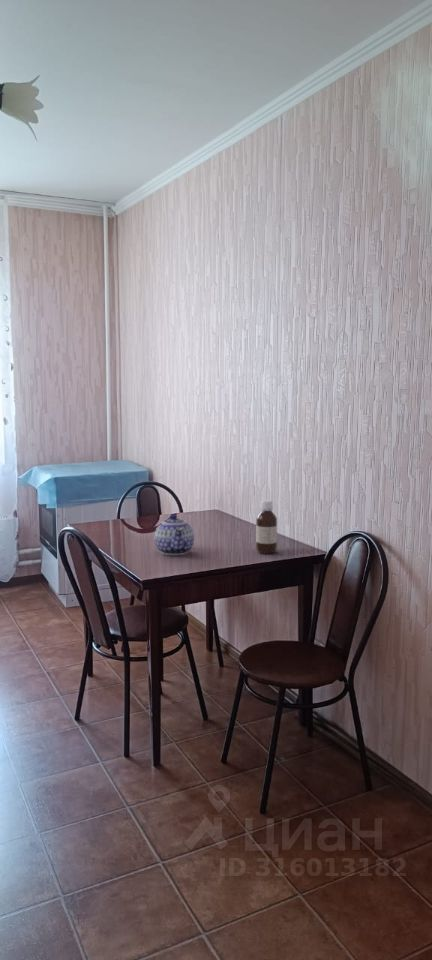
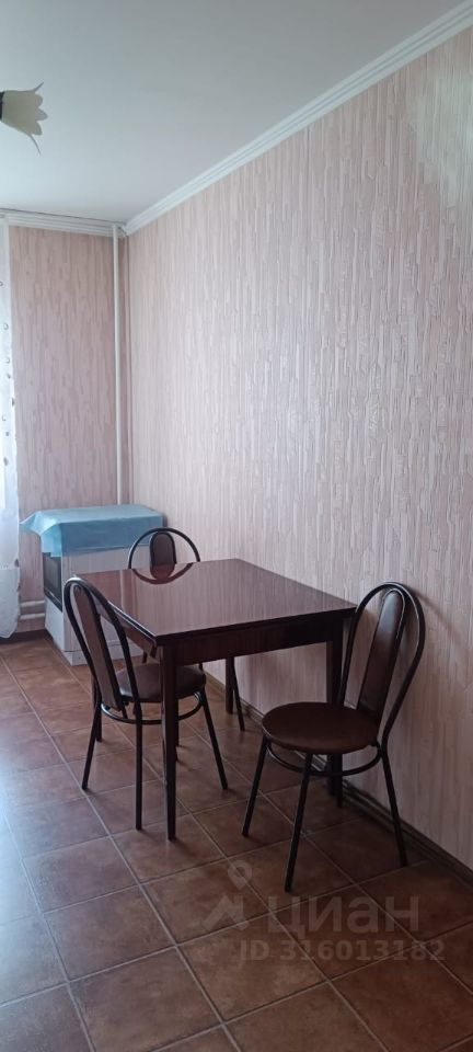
- bottle [255,499,278,554]
- teapot [154,513,195,556]
